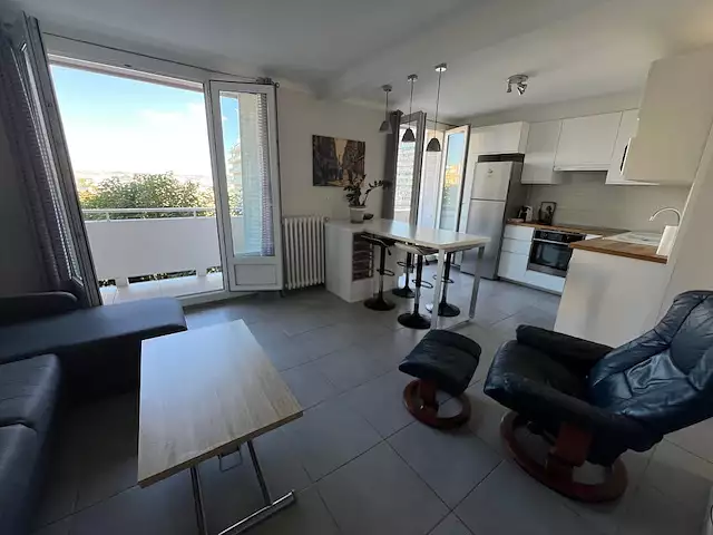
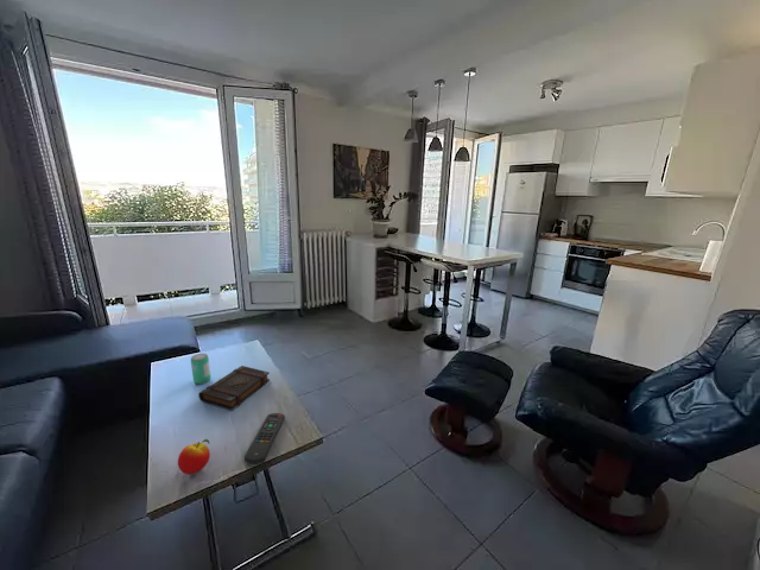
+ remote control [243,412,286,464]
+ beverage can [190,353,211,385]
+ book [197,365,271,412]
+ apple [177,438,211,475]
